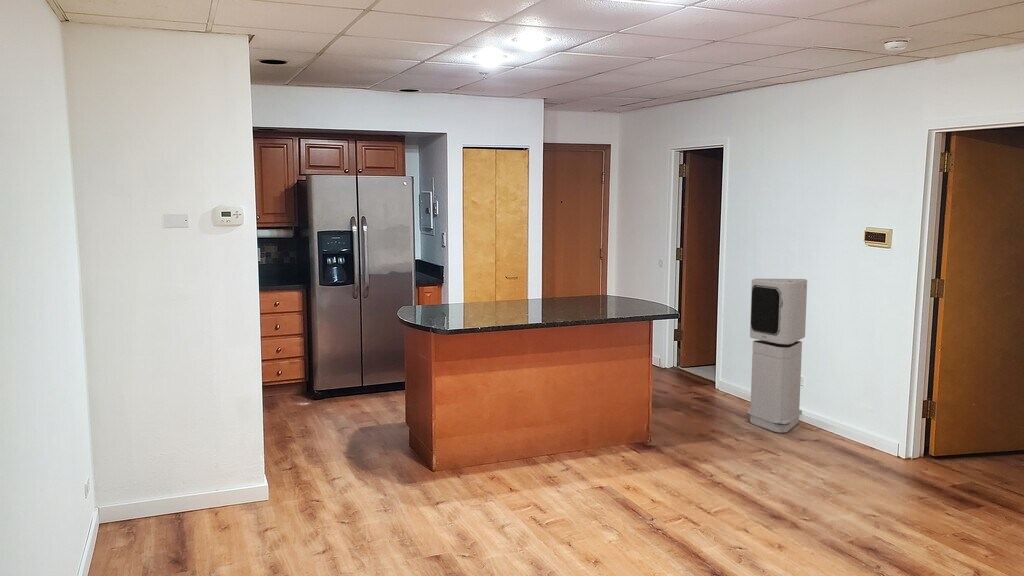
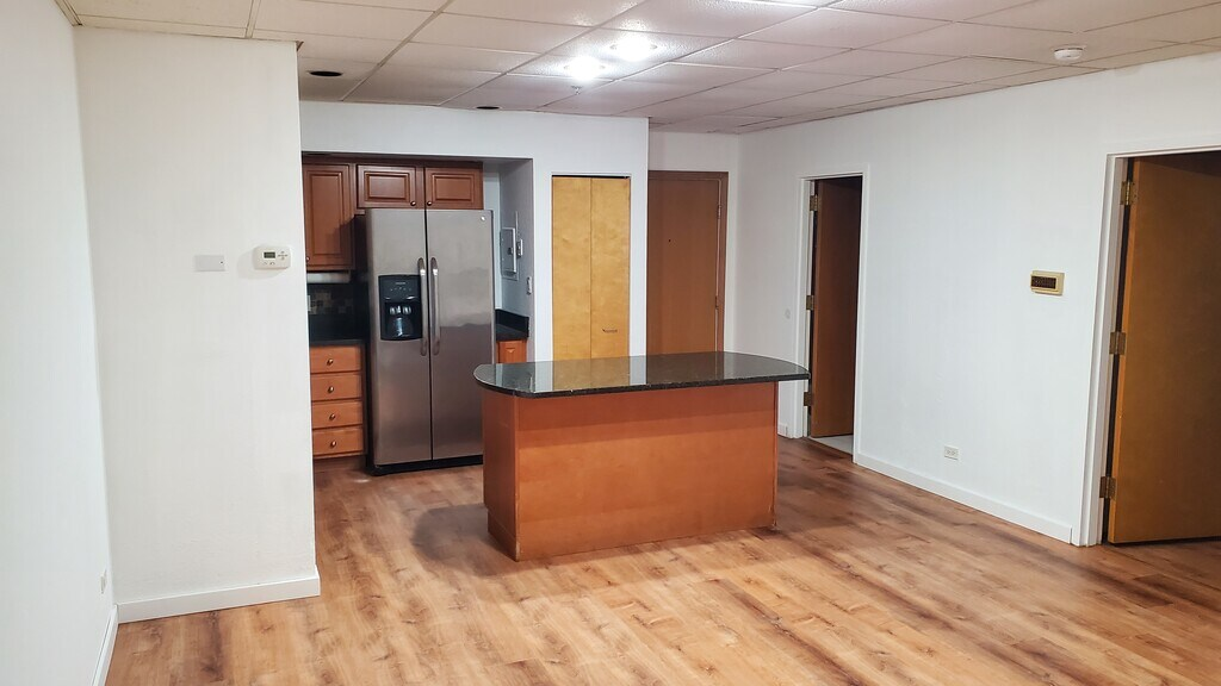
- air purifier [746,278,808,434]
